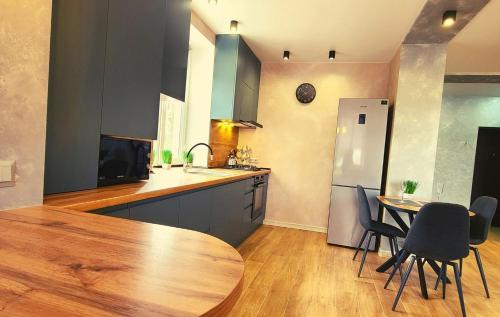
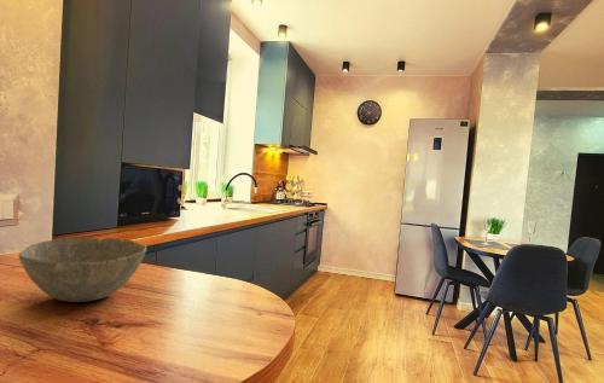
+ bowl [18,237,147,303]
